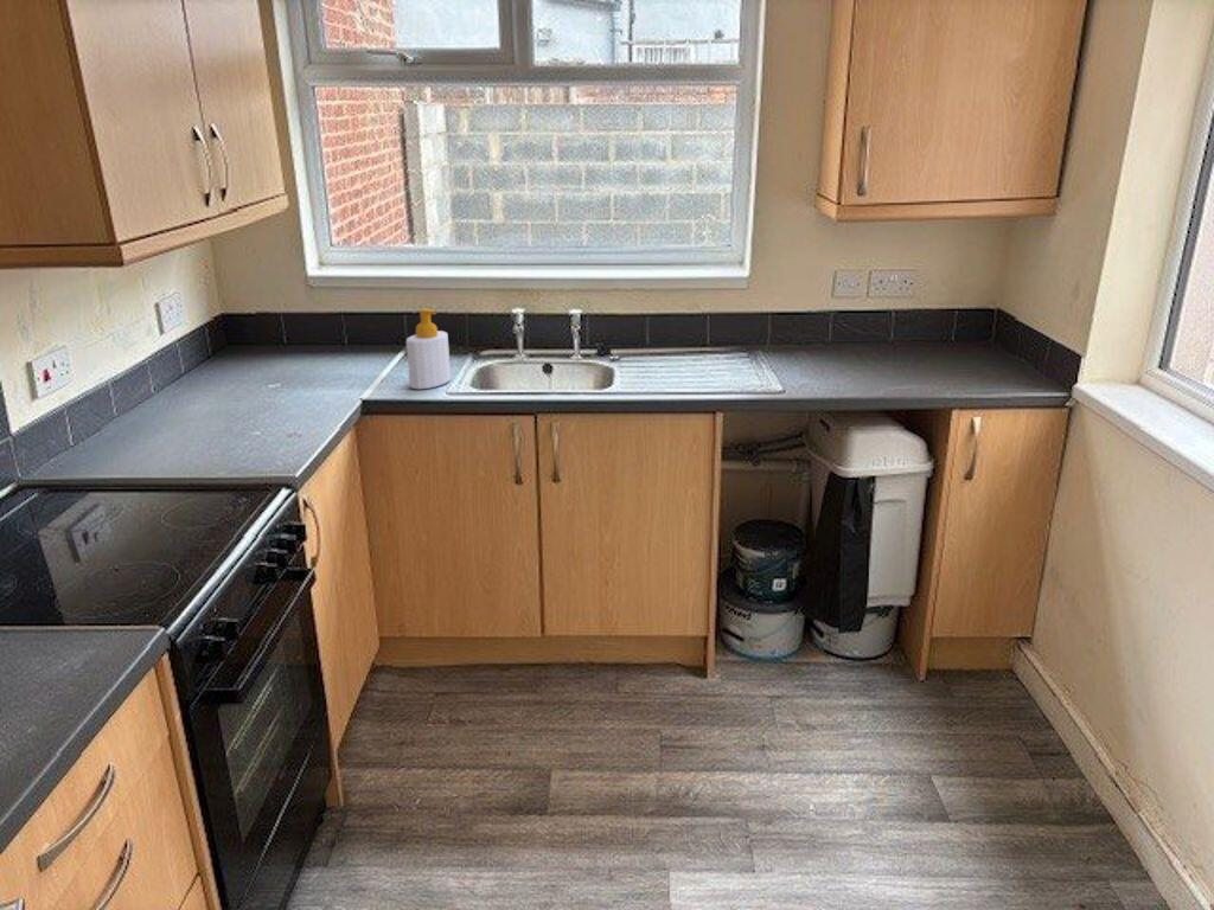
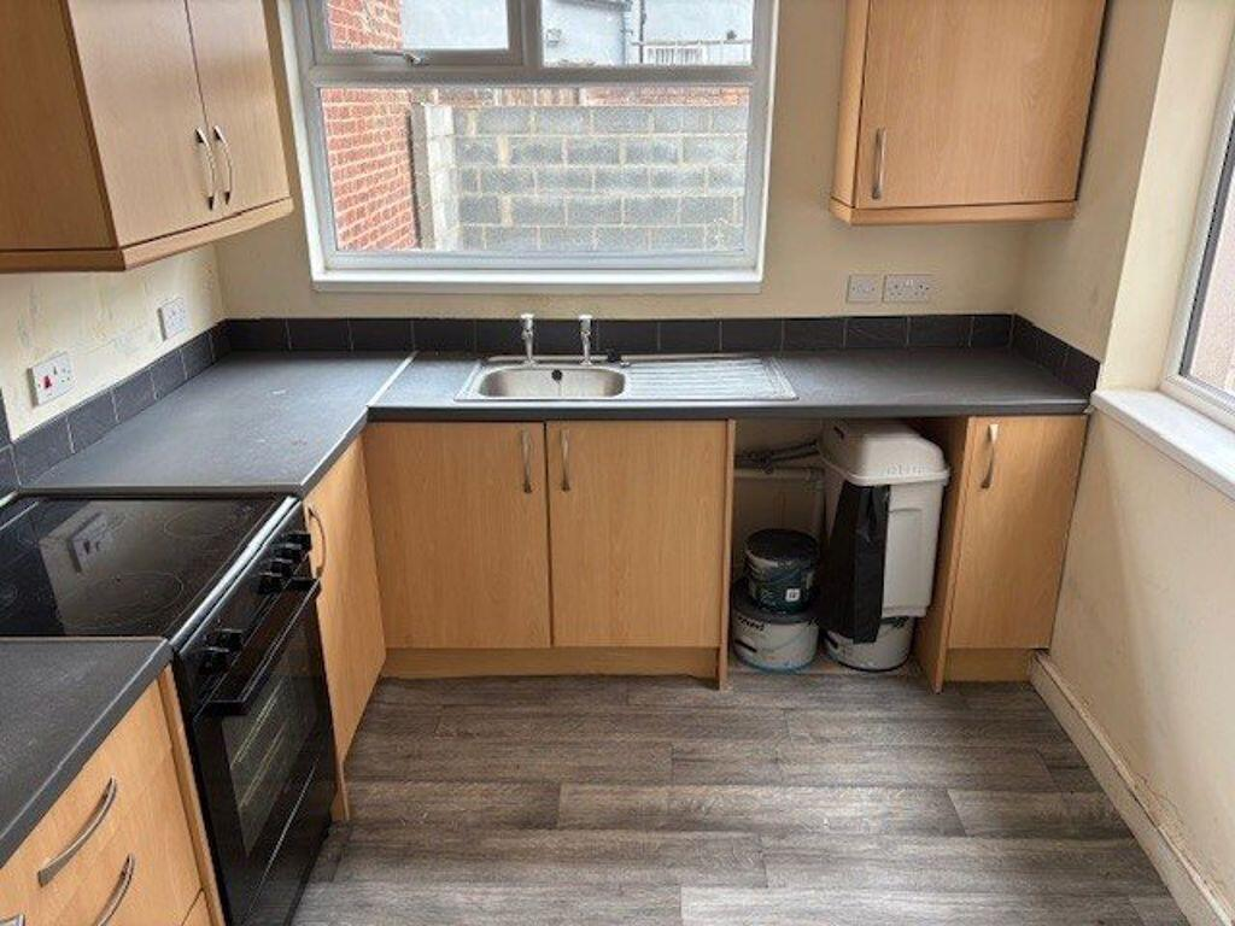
- soap bottle [405,307,452,390]
